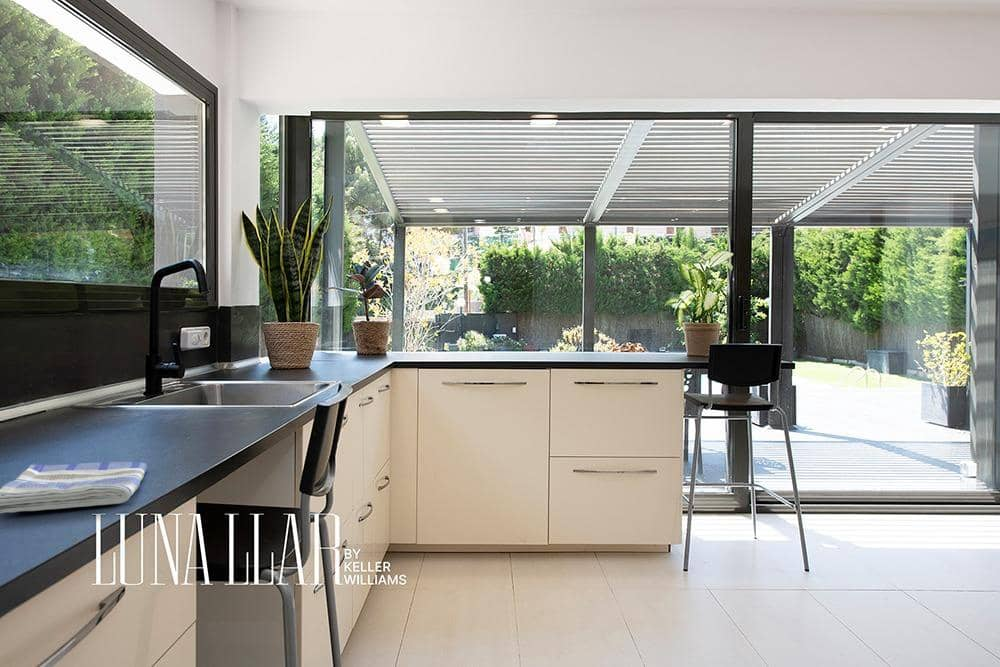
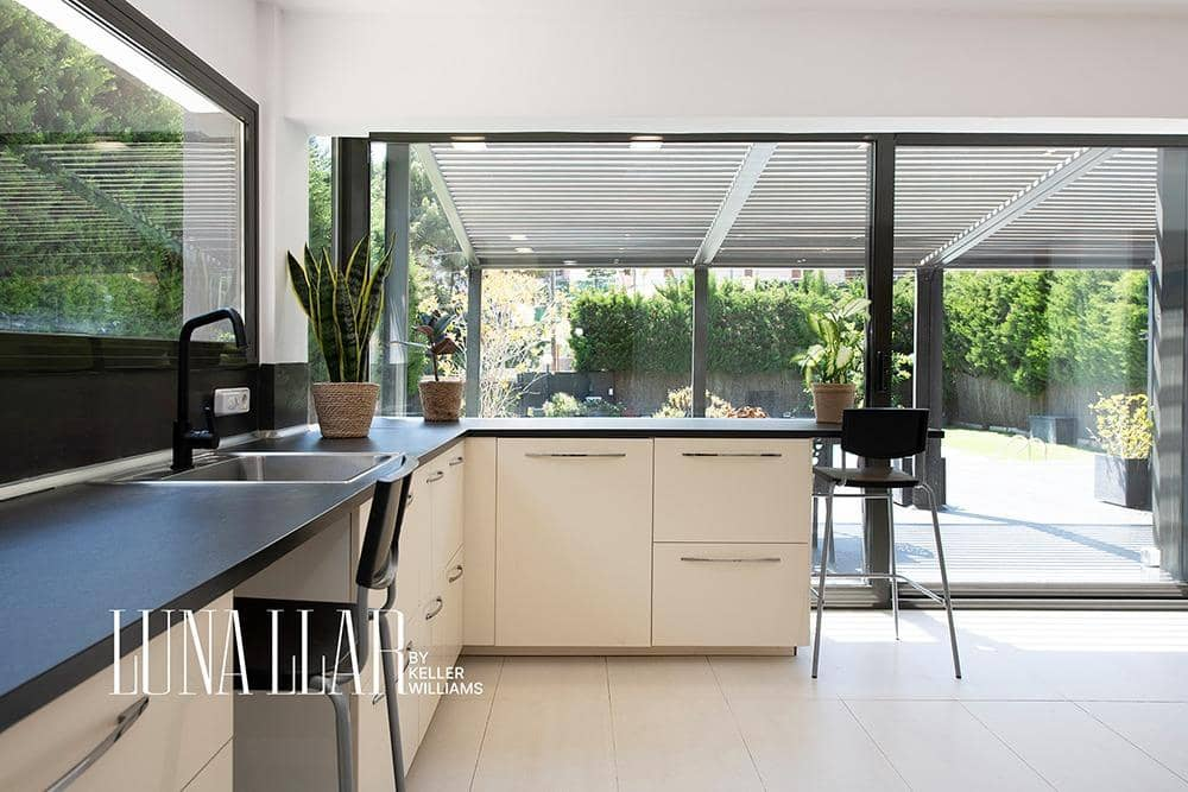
- dish towel [0,461,148,514]
